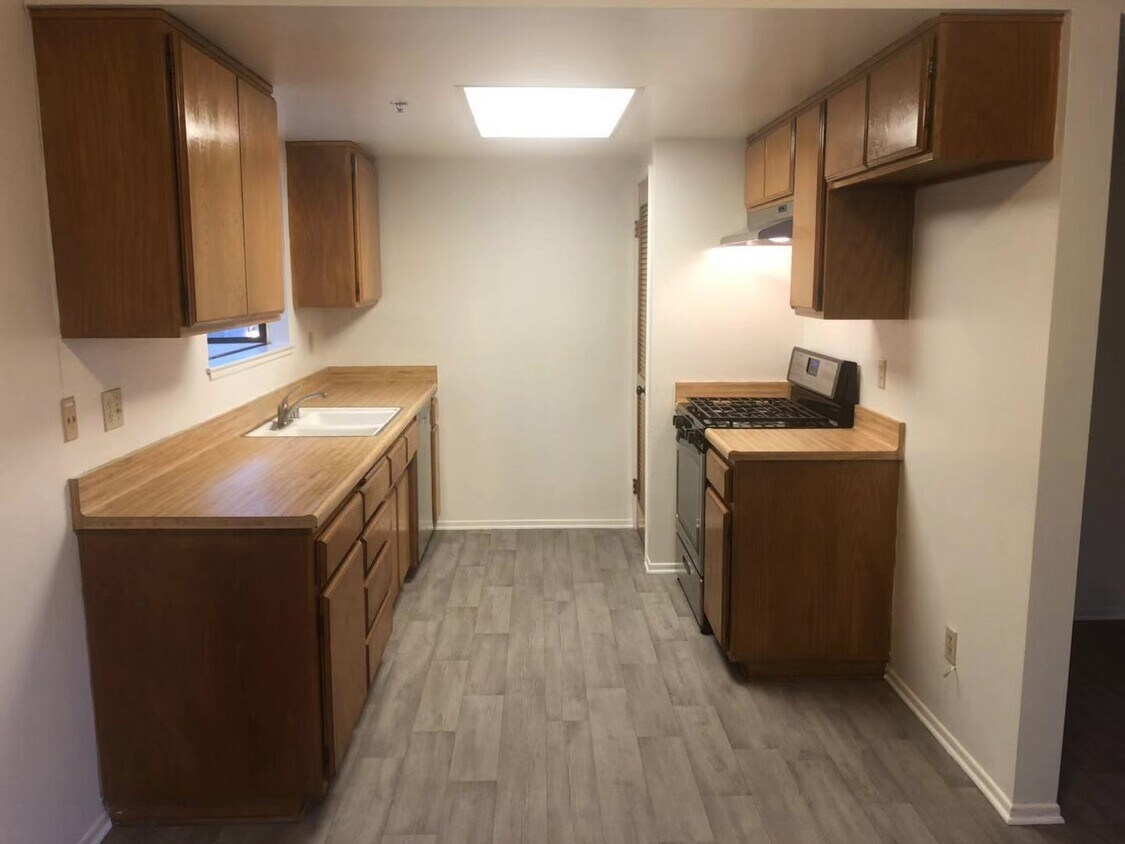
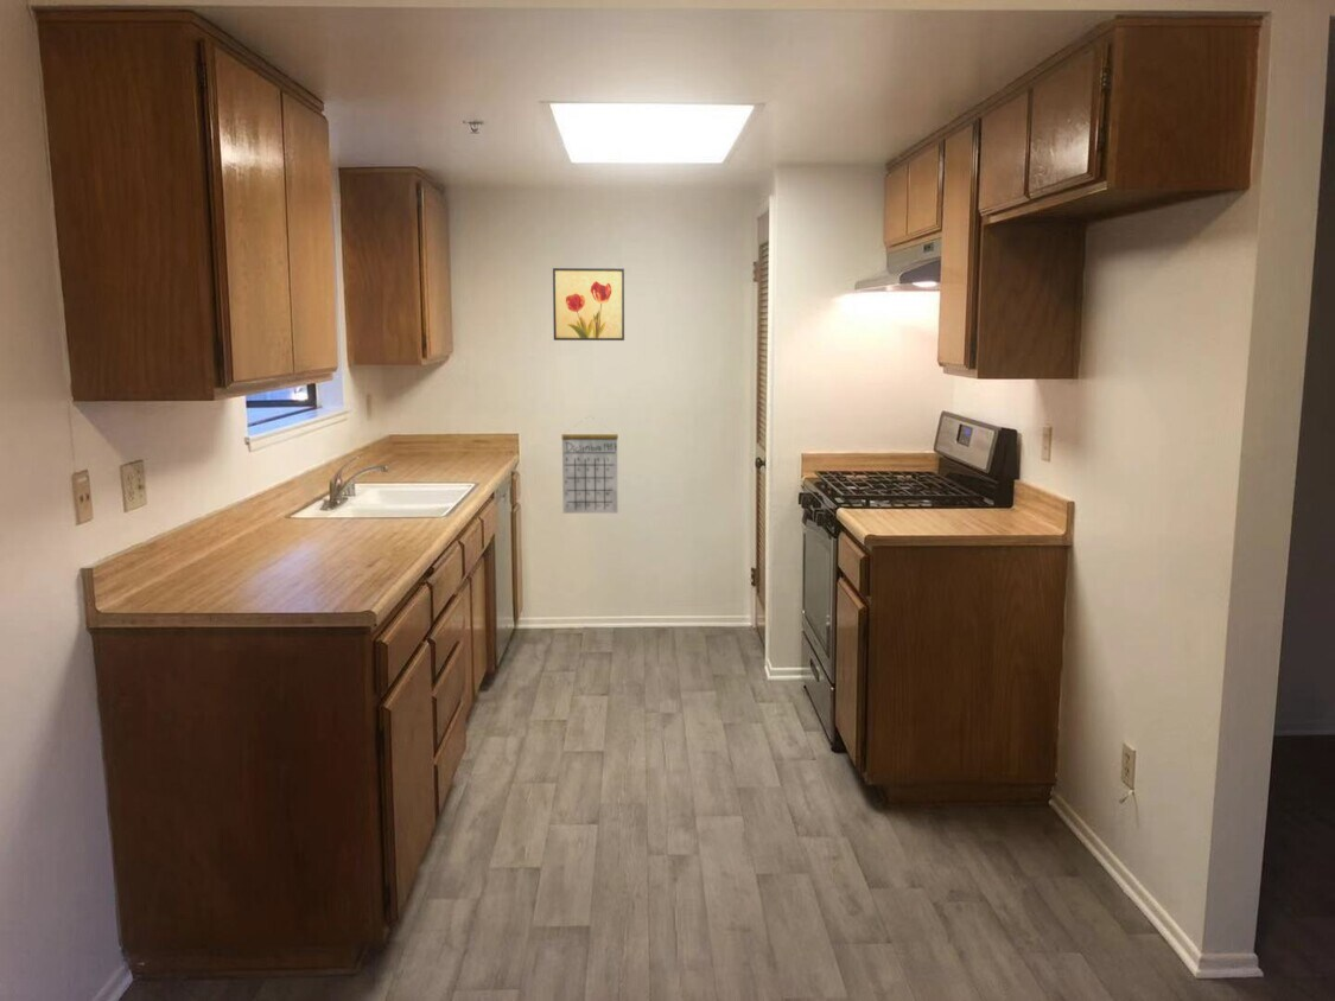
+ calendar [561,415,619,515]
+ wall art [552,267,625,342]
